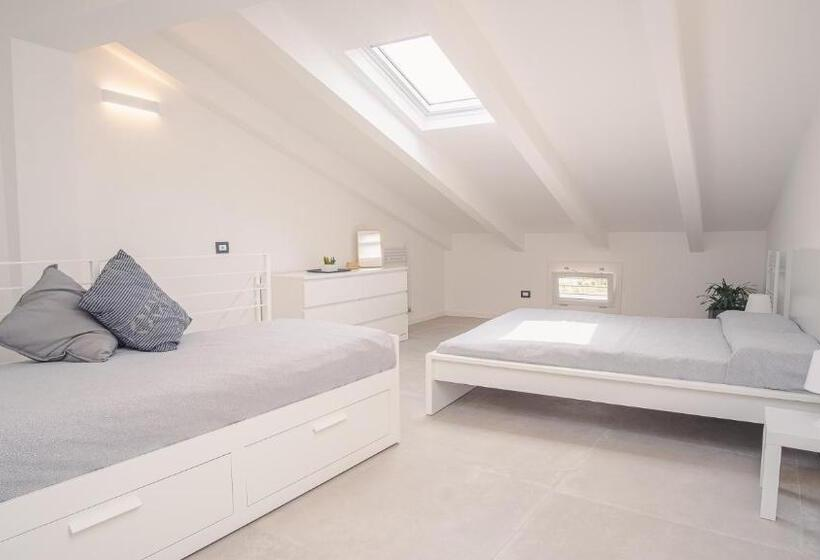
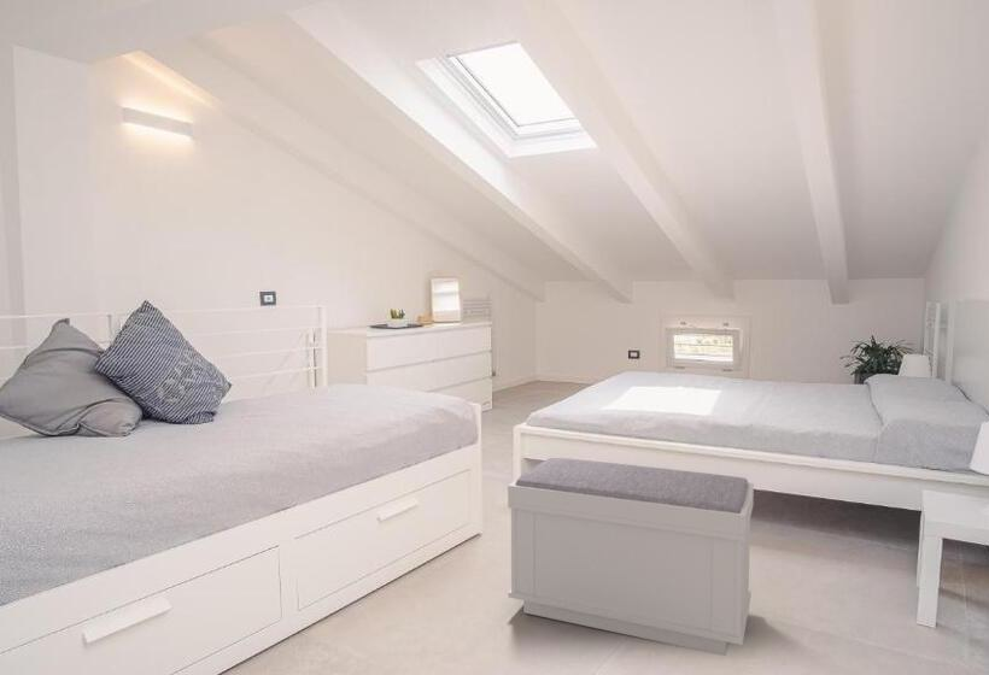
+ bench [507,457,755,657]
